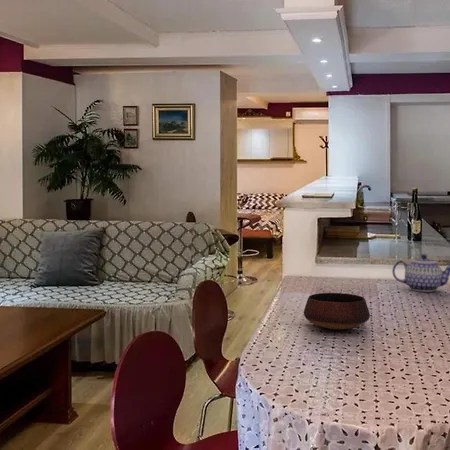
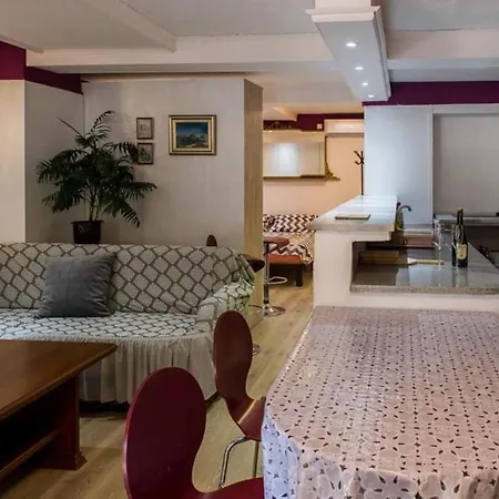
- teapot [391,253,450,293]
- bowl [303,292,371,330]
